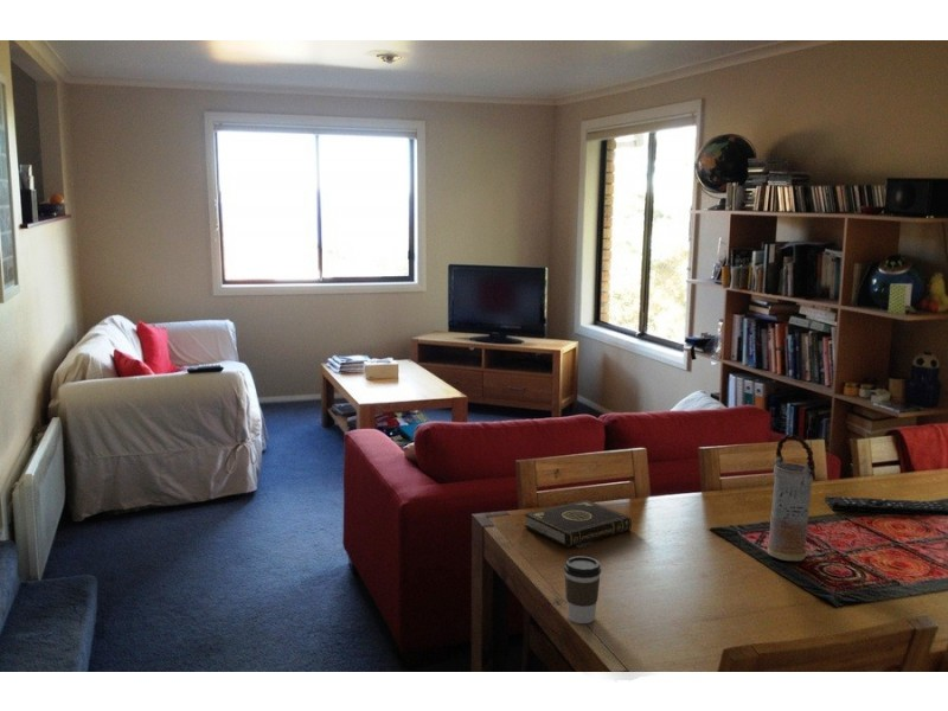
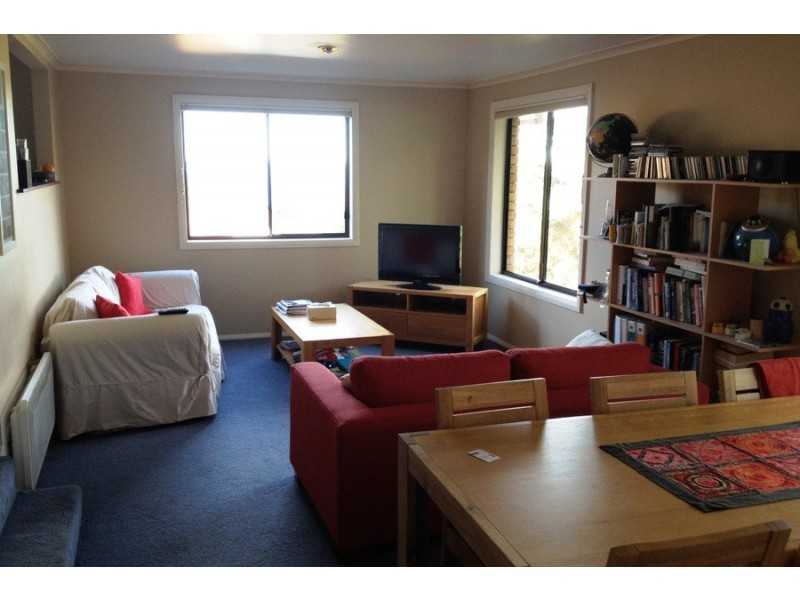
- coffee cup [563,555,602,624]
- remote control [824,495,948,518]
- vase [766,434,816,562]
- book [524,499,633,549]
